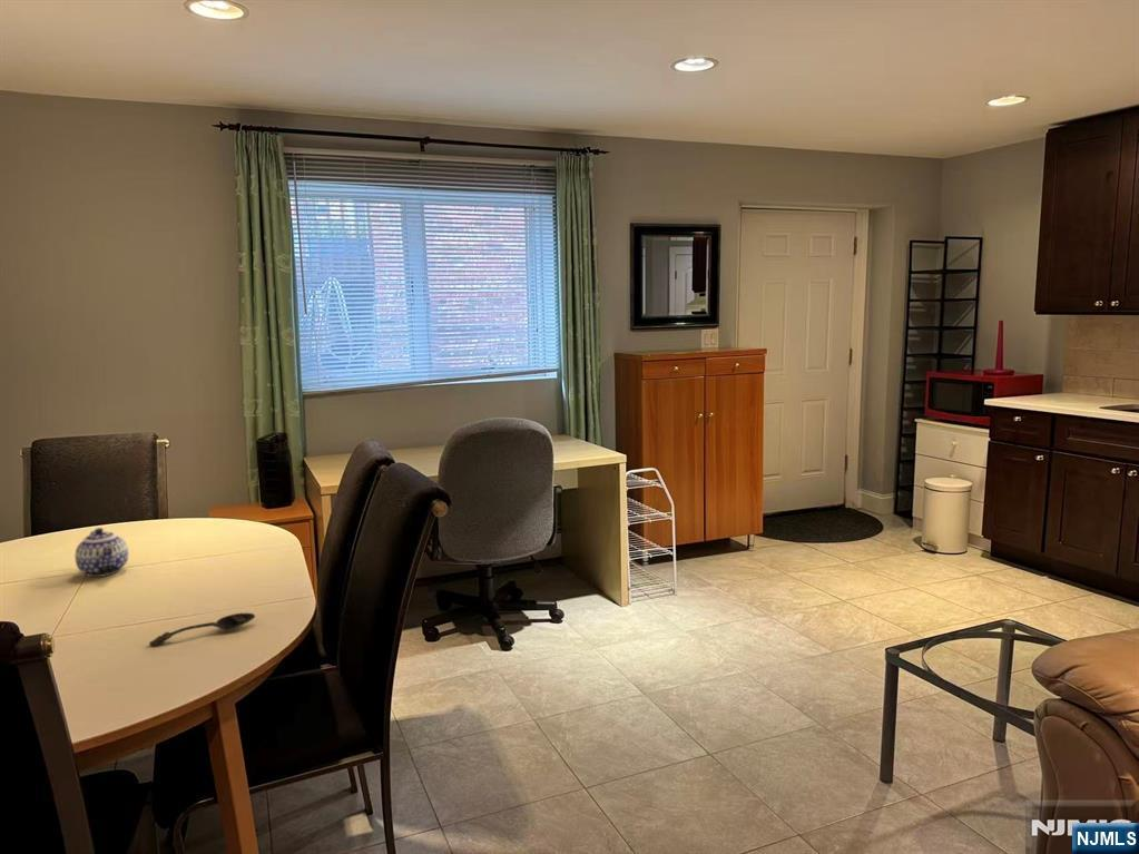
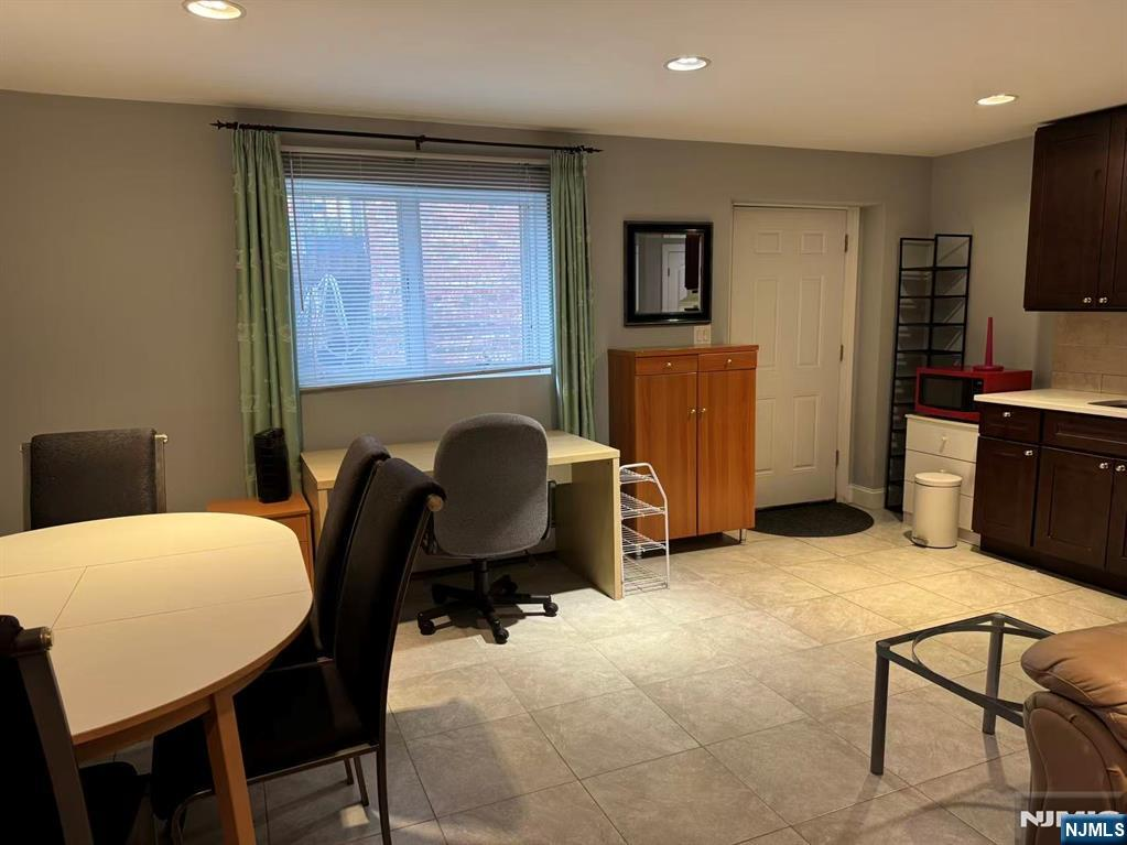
- spoon [148,611,256,647]
- teapot [73,527,129,578]
